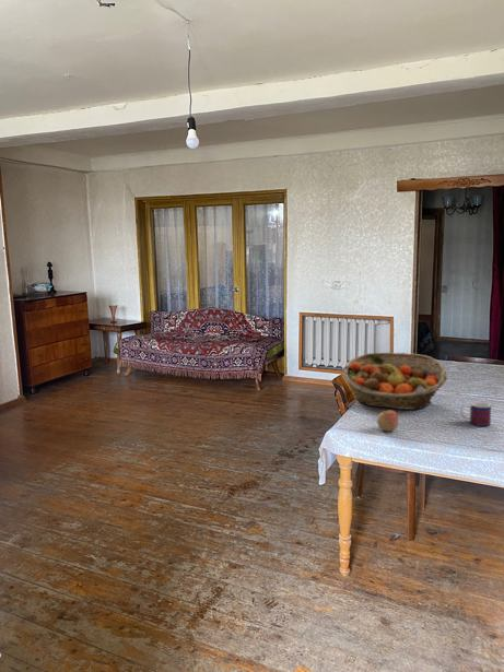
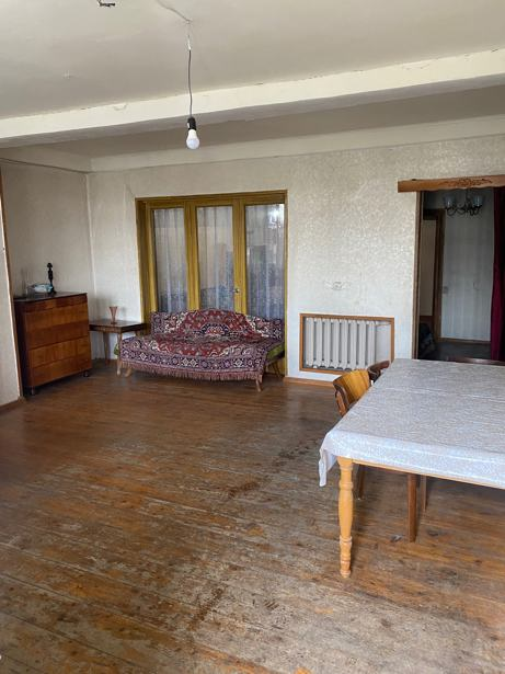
- mug [459,401,492,427]
- fruit basket [341,352,448,411]
- apple [376,409,399,433]
